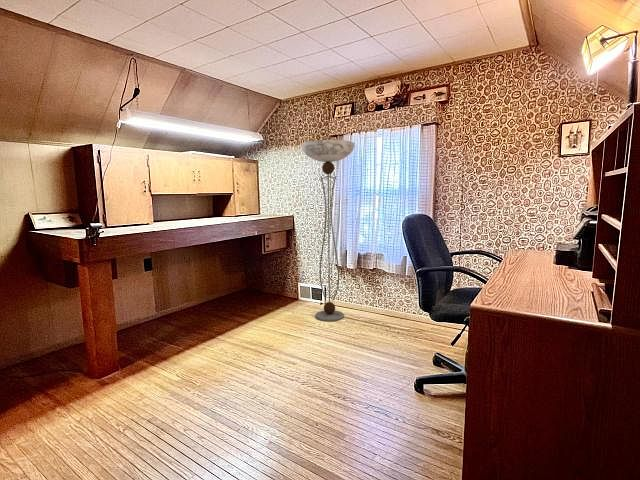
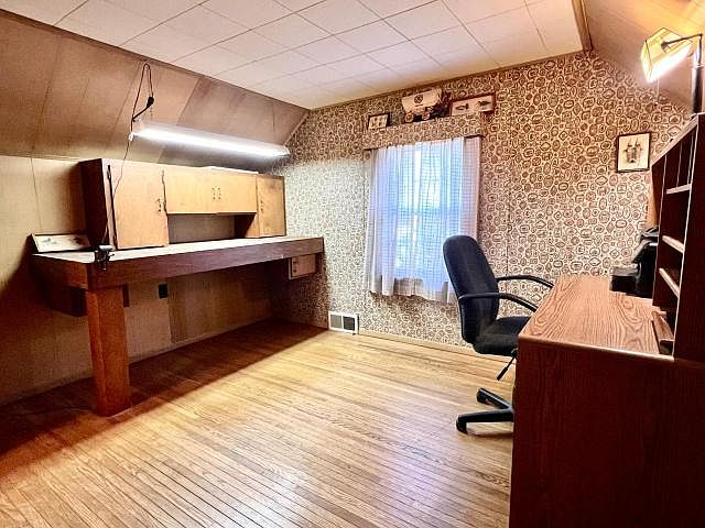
- floor lamp [300,139,356,322]
